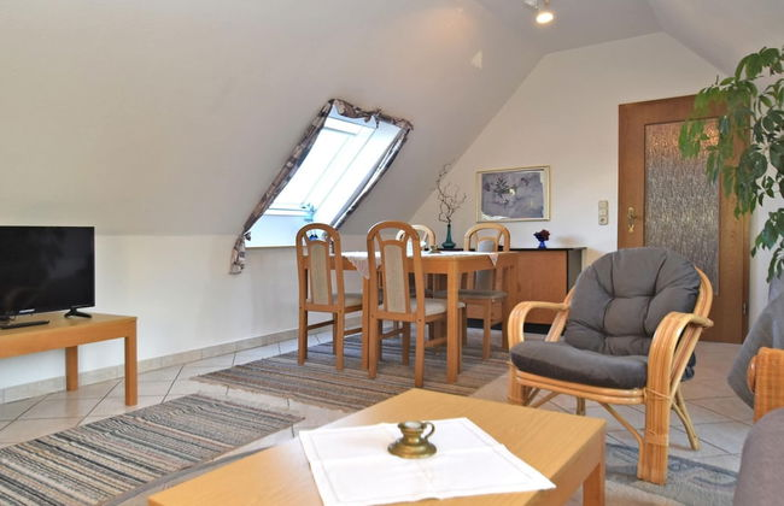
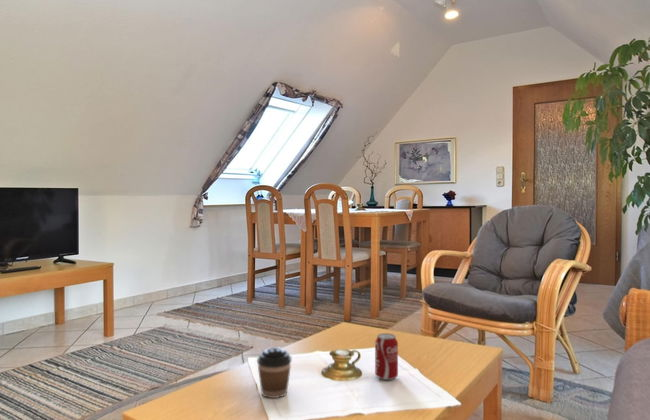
+ beverage can [374,332,399,381]
+ coffee cup [256,346,293,399]
